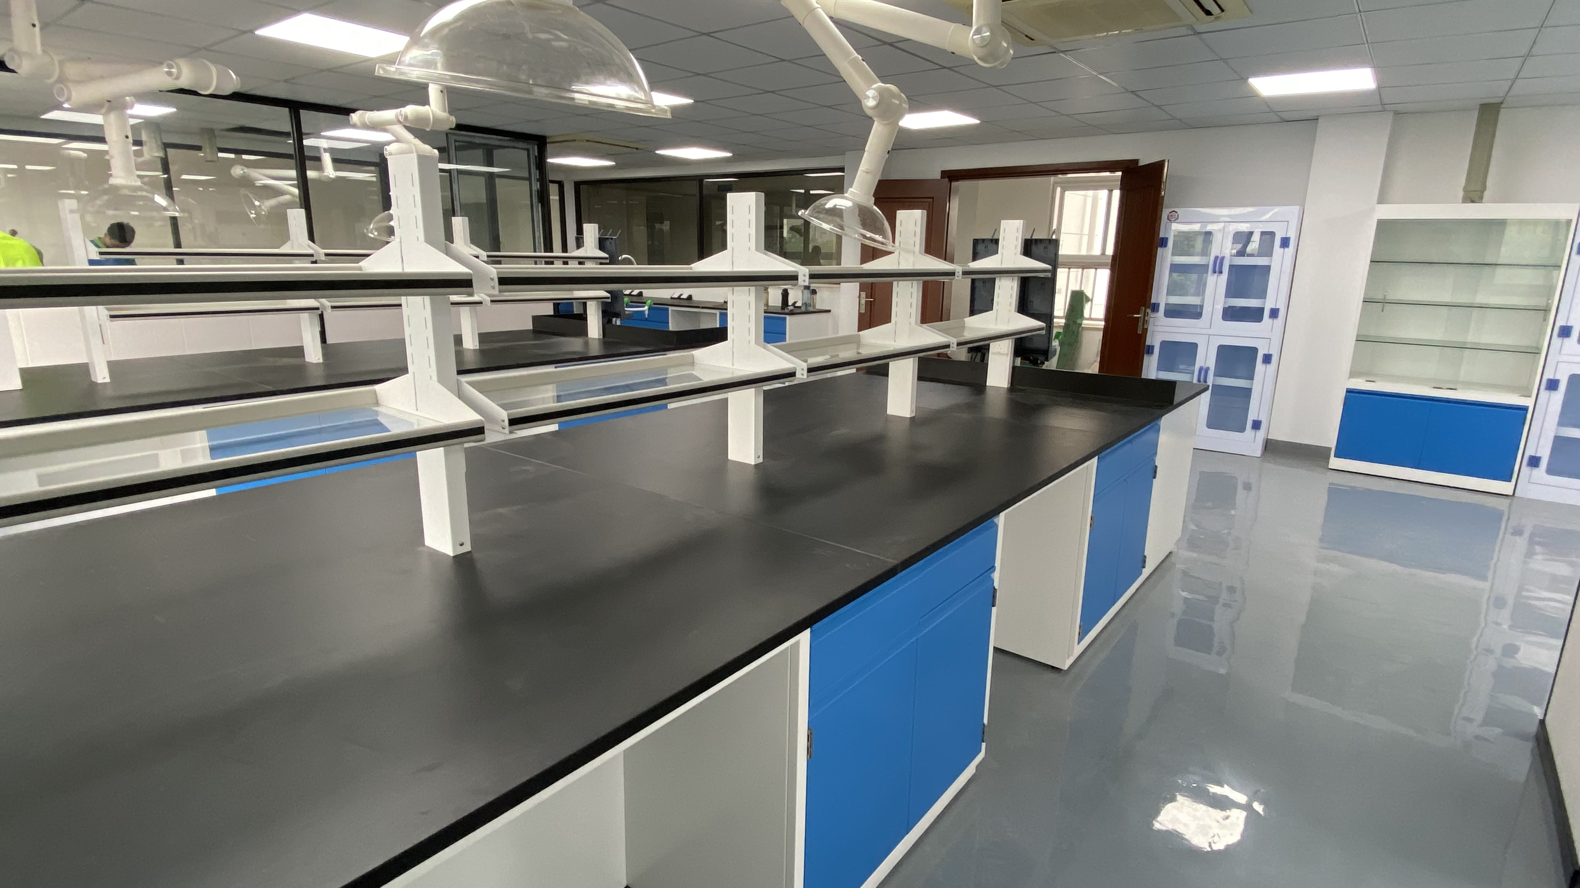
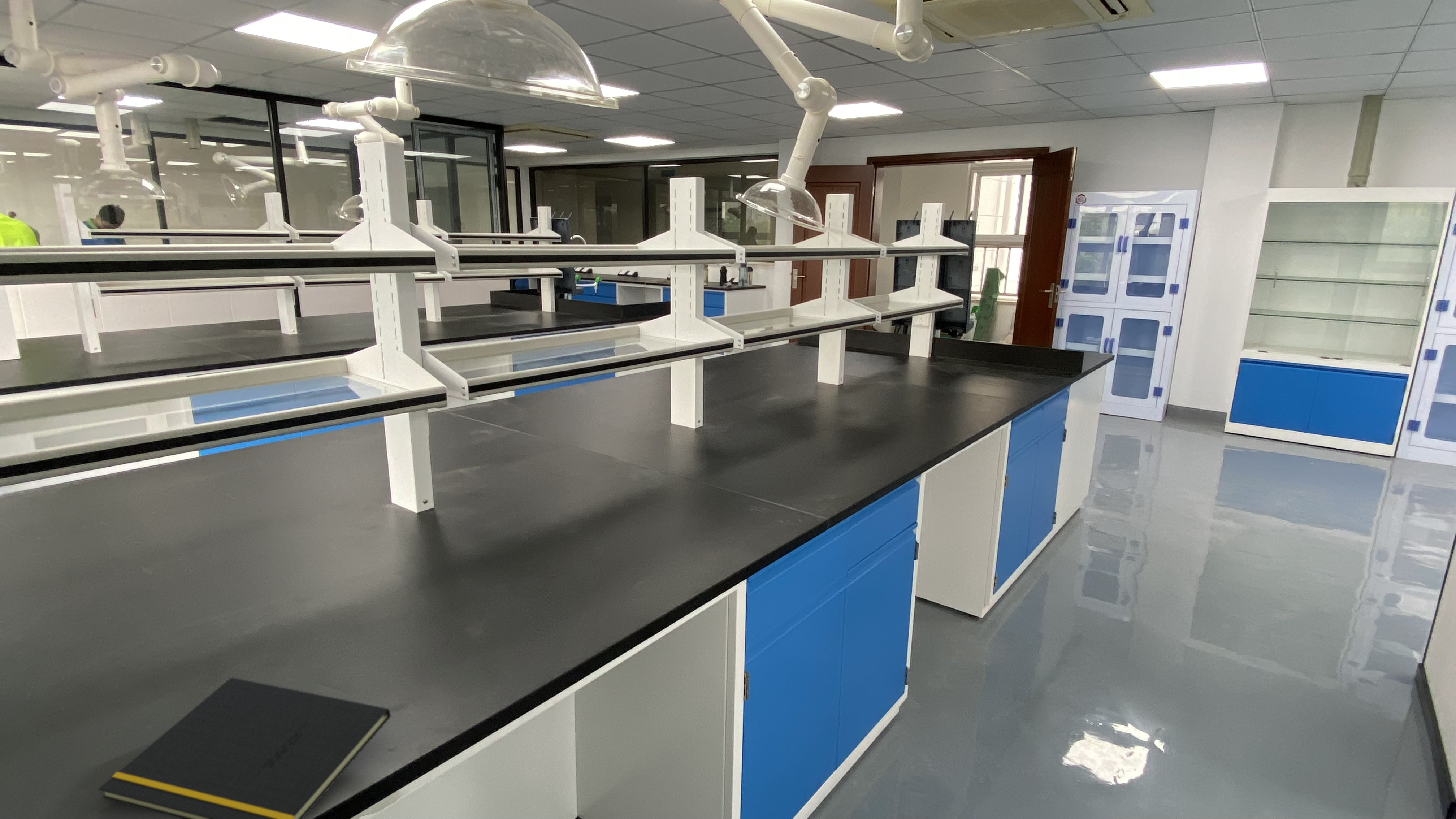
+ notepad [98,677,391,819]
